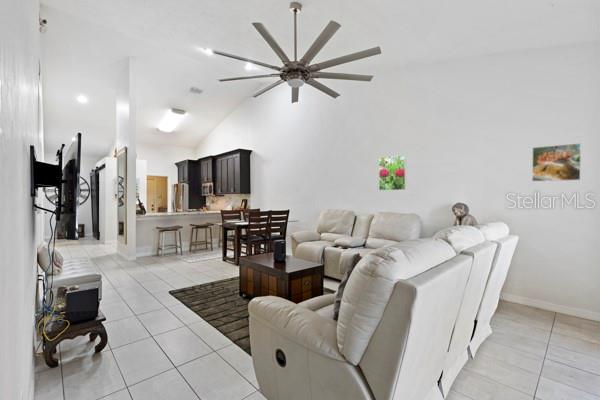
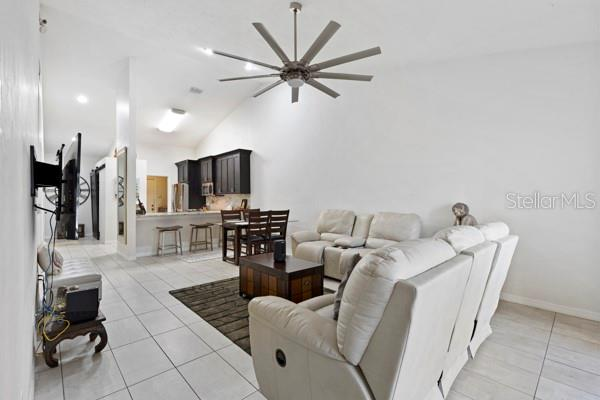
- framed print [378,154,407,191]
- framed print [531,142,582,183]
